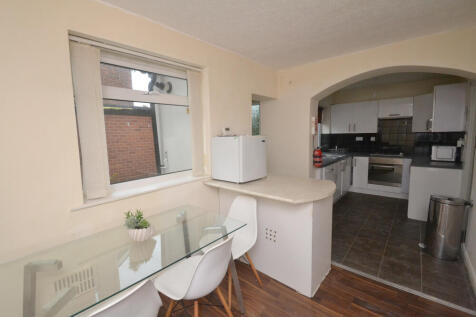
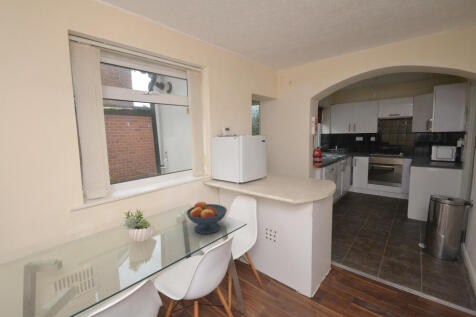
+ fruit bowl [185,201,228,235]
